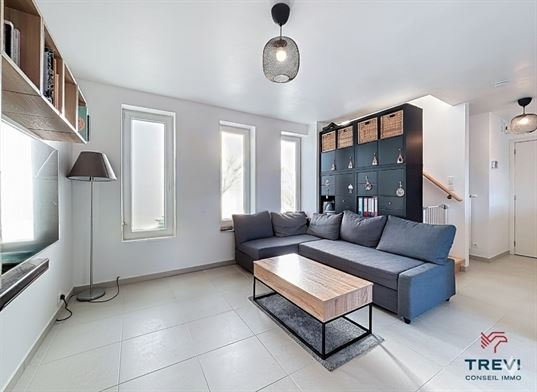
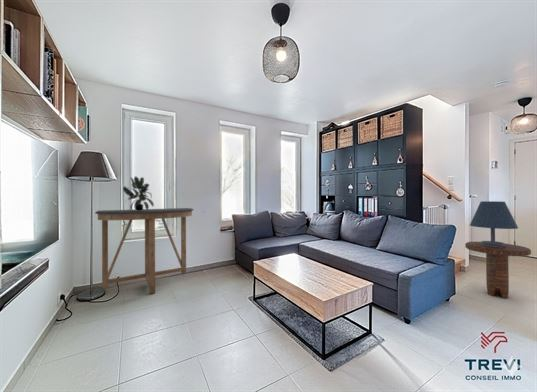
+ console table [94,207,195,295]
+ table lamp [469,200,519,247]
+ potted plant [122,175,155,211]
+ side table [464,241,532,299]
